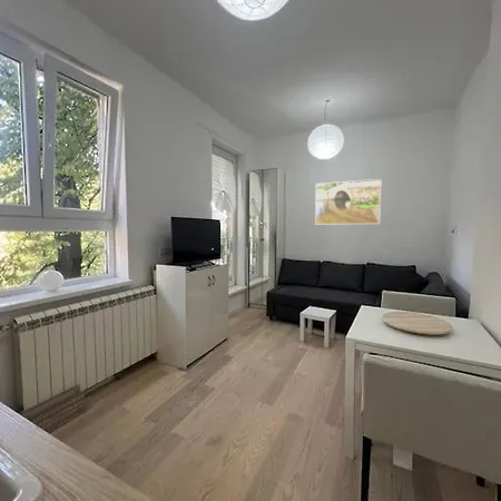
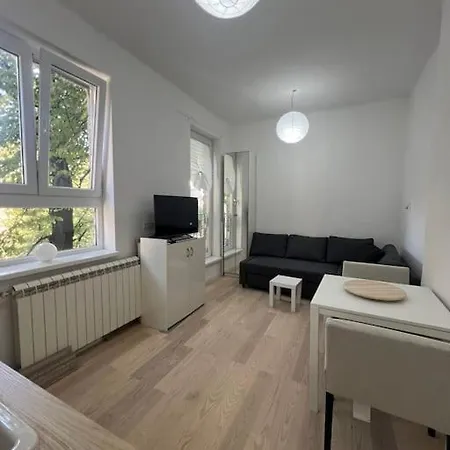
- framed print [314,178,382,225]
